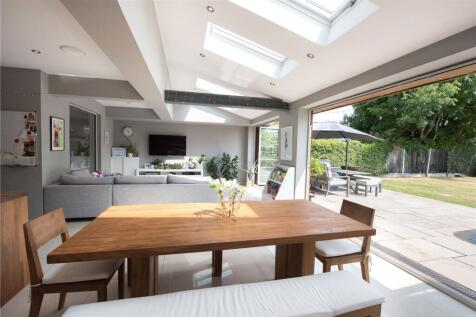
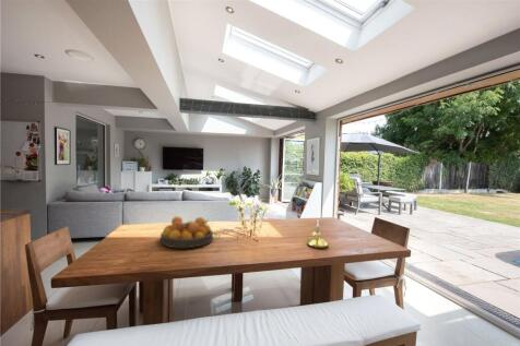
+ candle holder [305,220,329,249]
+ fruit bowl [159,215,214,249]
